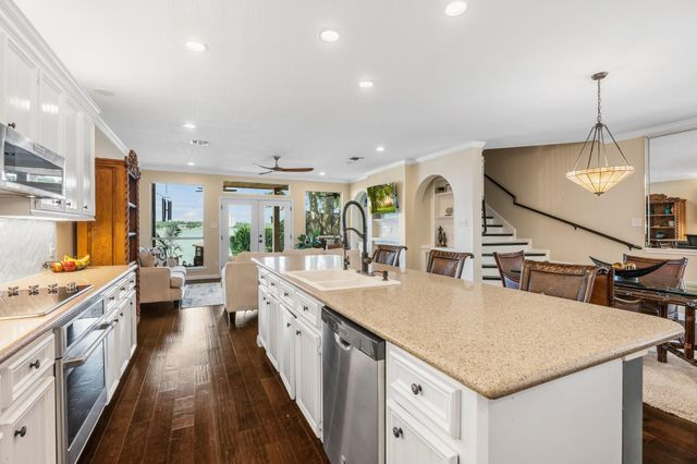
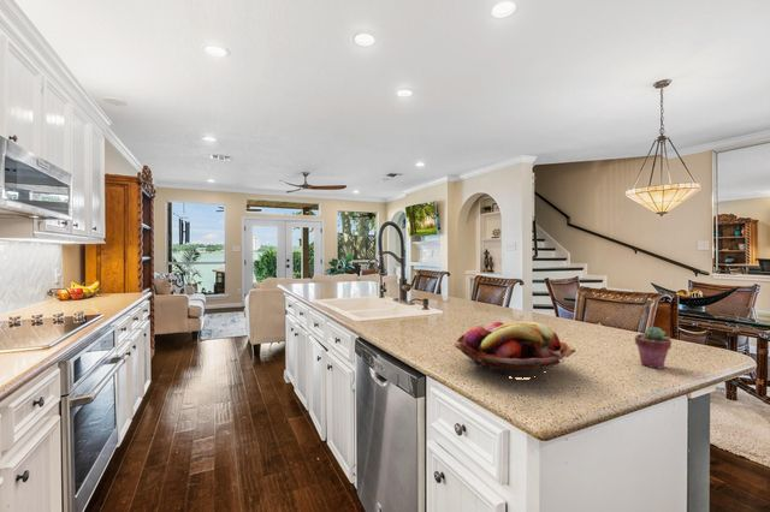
+ fruit basket [454,320,578,379]
+ potted succulent [634,326,673,370]
